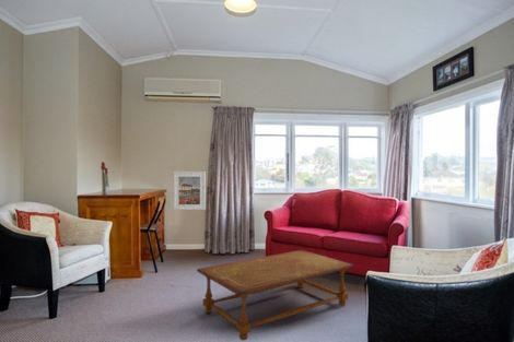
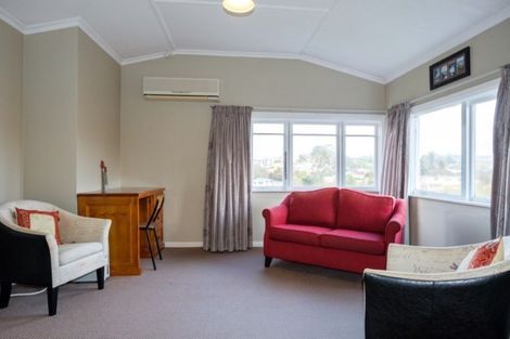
- coffee table [196,249,355,341]
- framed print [173,170,207,211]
